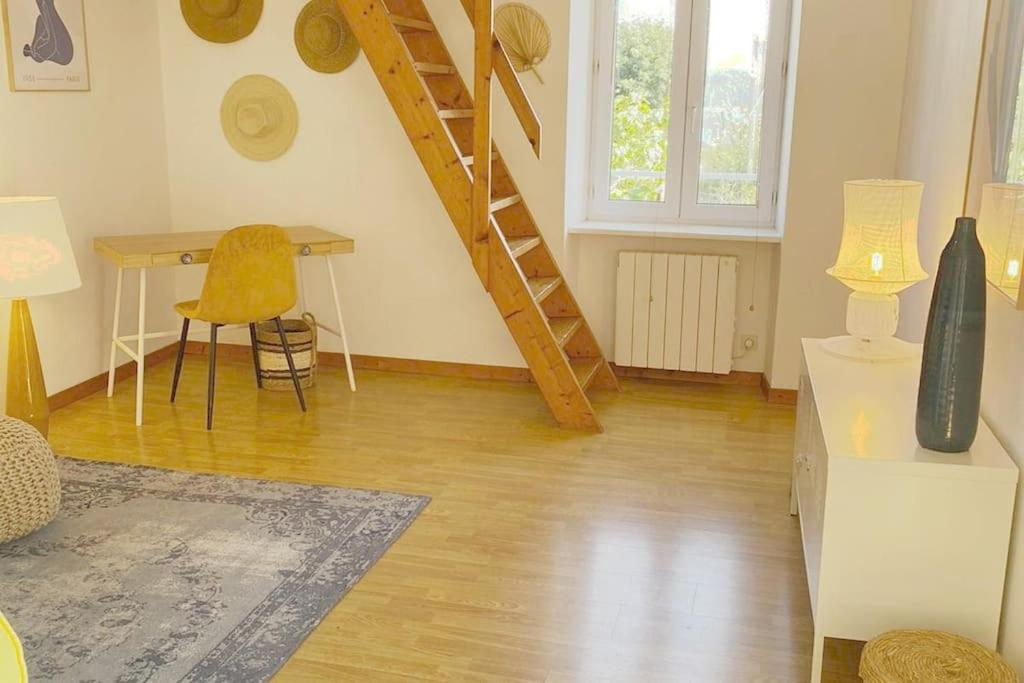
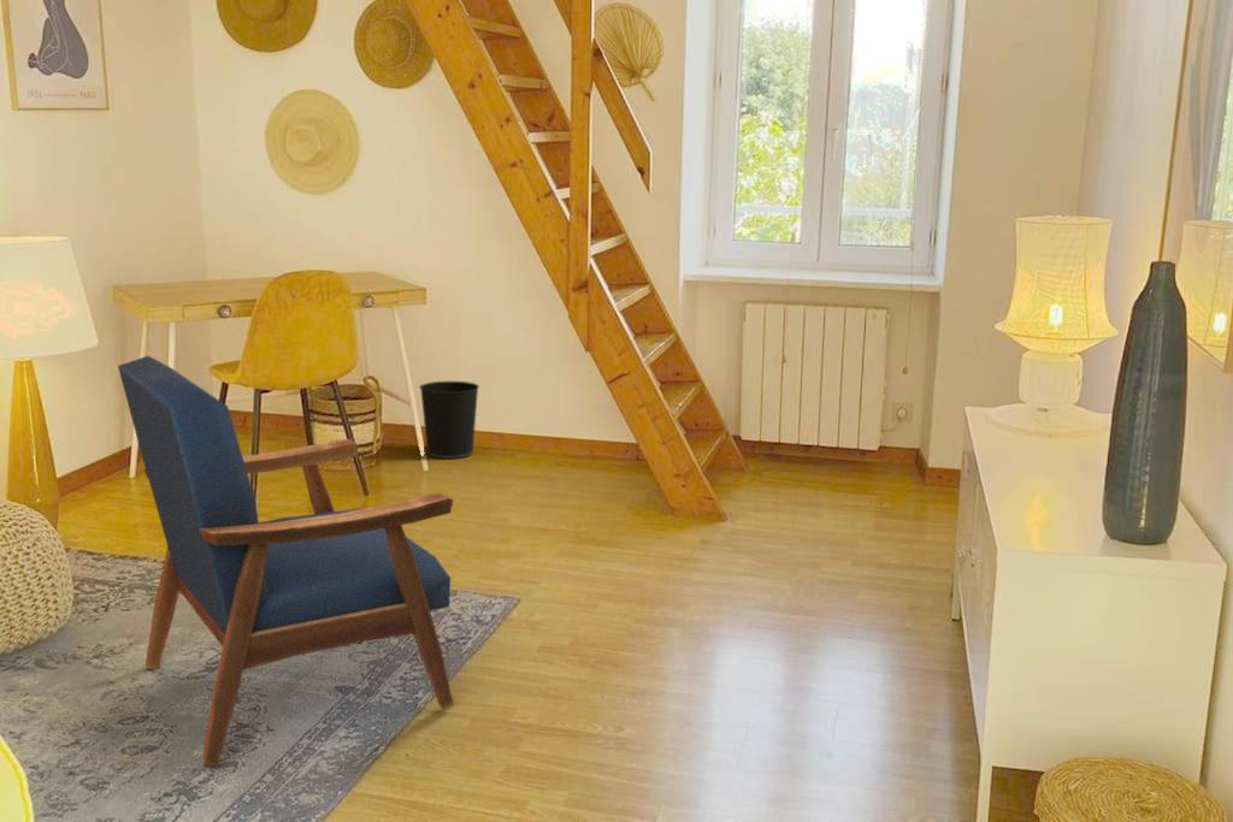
+ wastebasket [418,380,480,460]
+ armchair [117,355,455,767]
